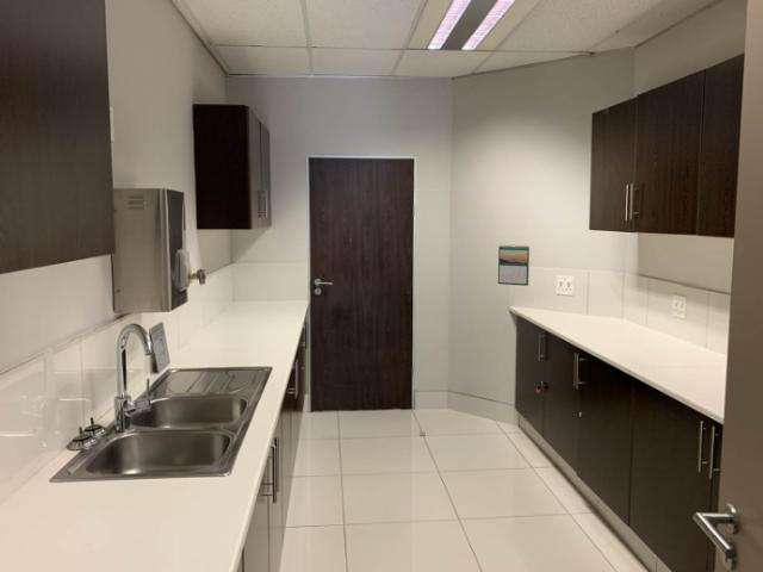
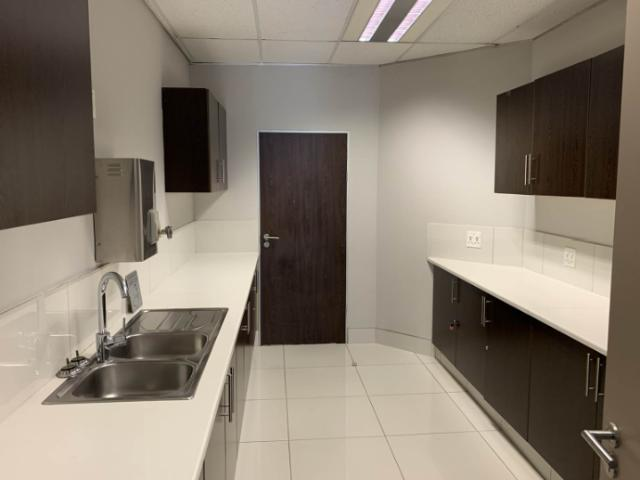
- calendar [497,243,531,287]
